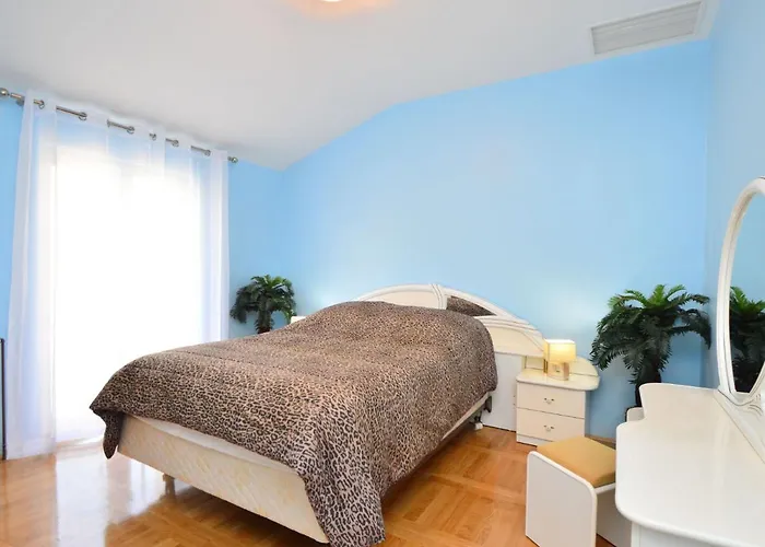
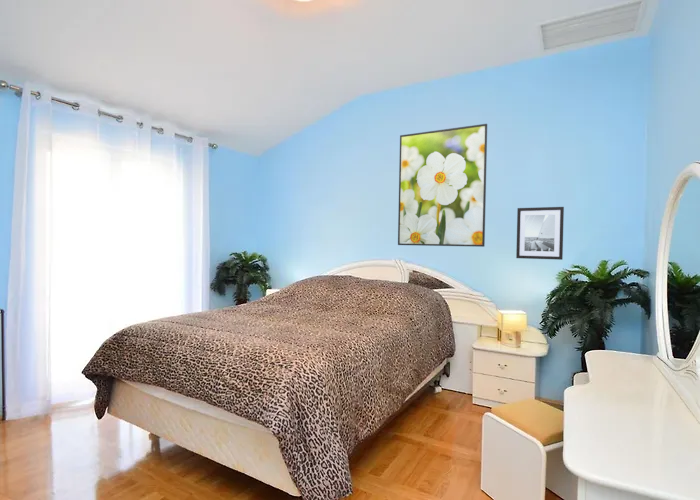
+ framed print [397,123,488,248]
+ wall art [515,206,565,261]
